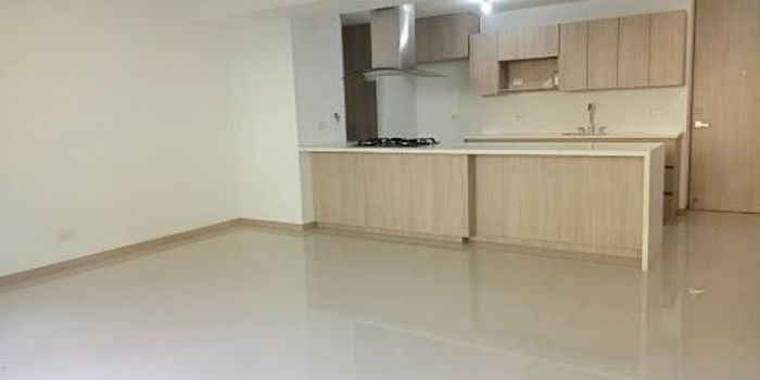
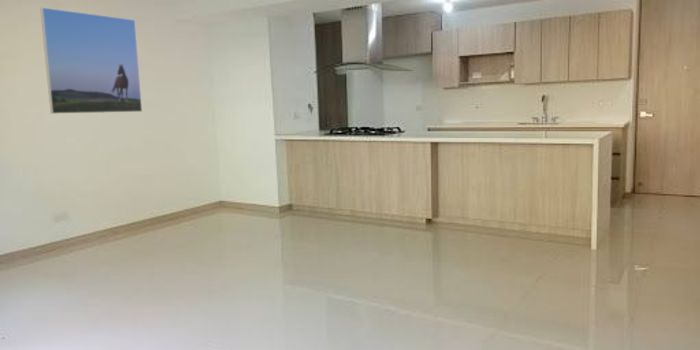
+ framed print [39,6,143,115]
